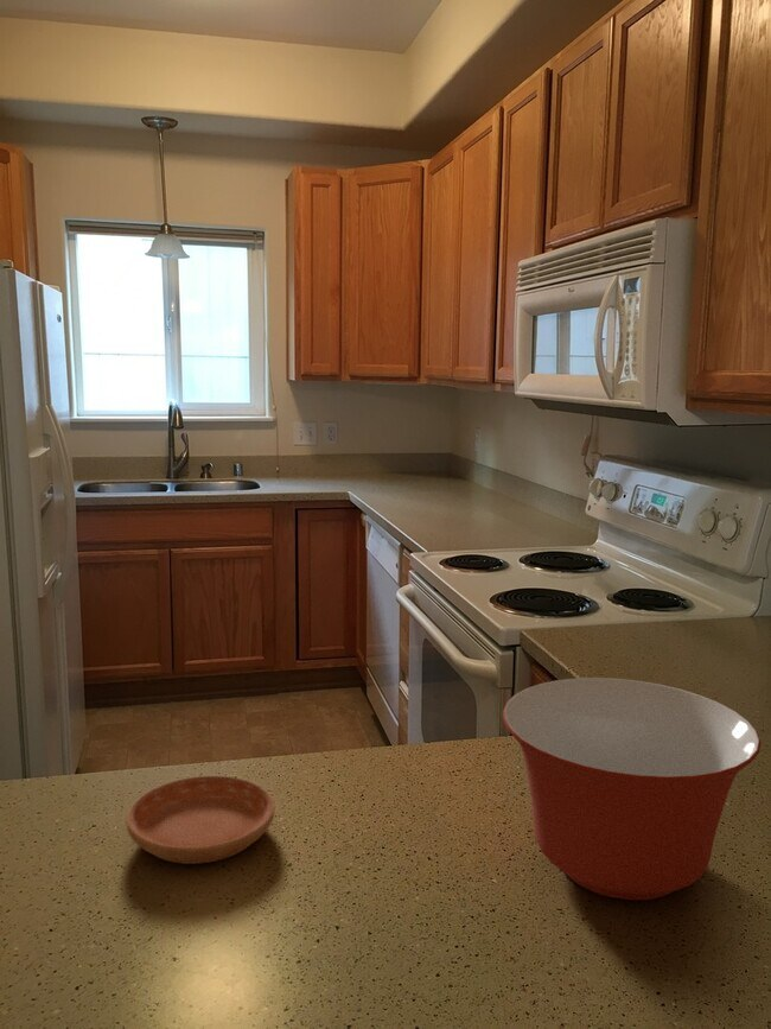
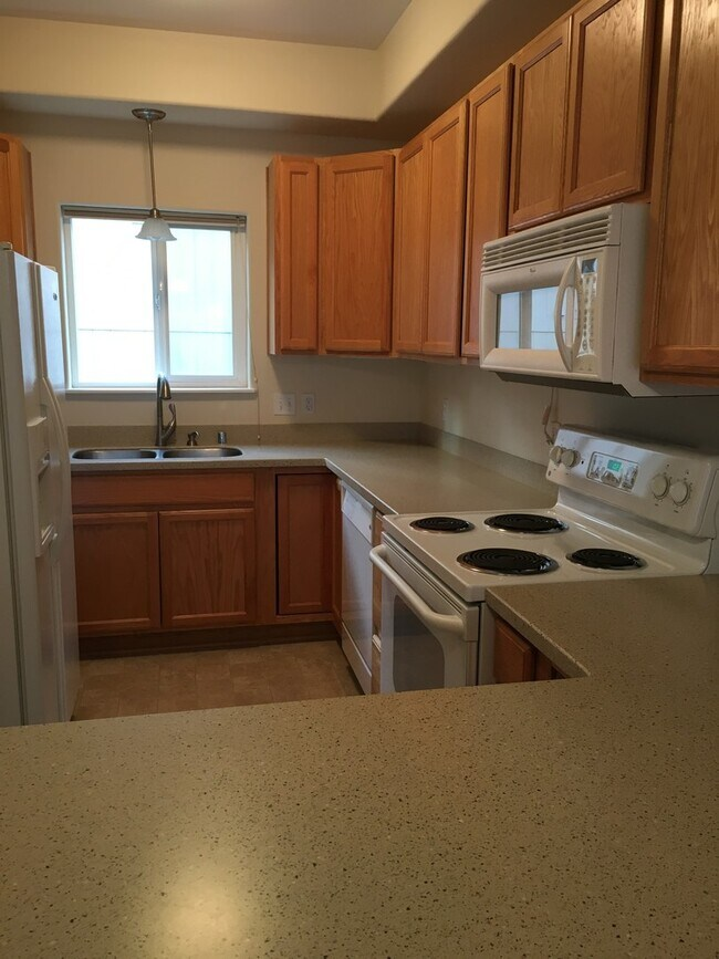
- mixing bowl [502,677,762,901]
- saucer [125,775,275,865]
